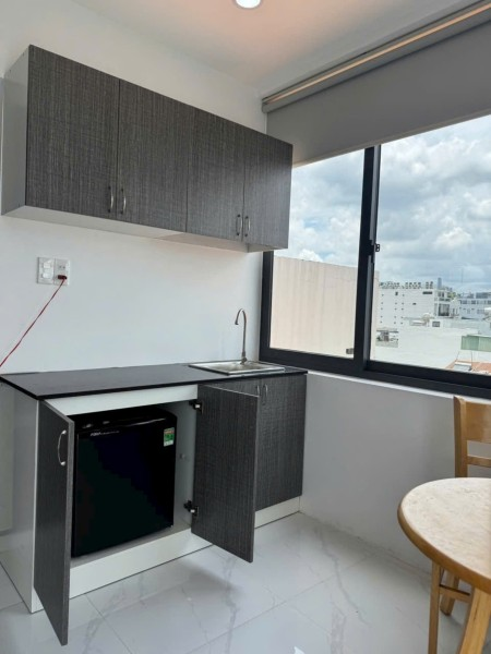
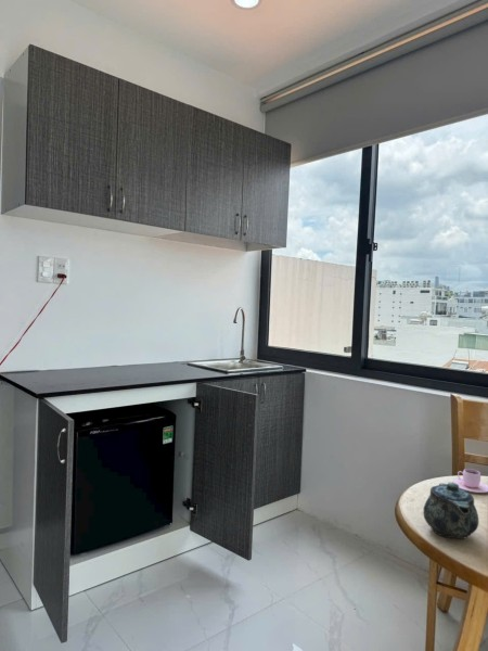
+ teacup [451,468,488,494]
+ chinaware [422,481,479,540]
